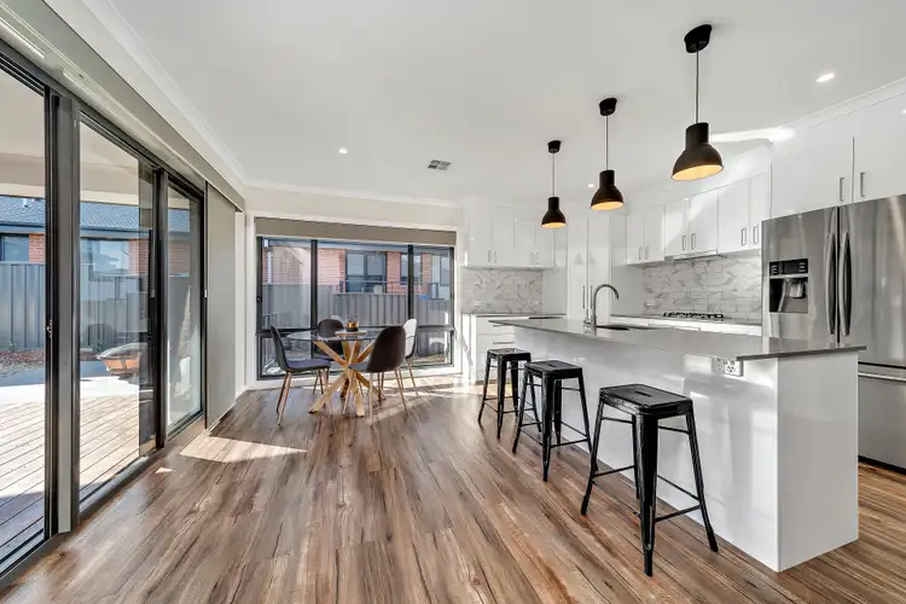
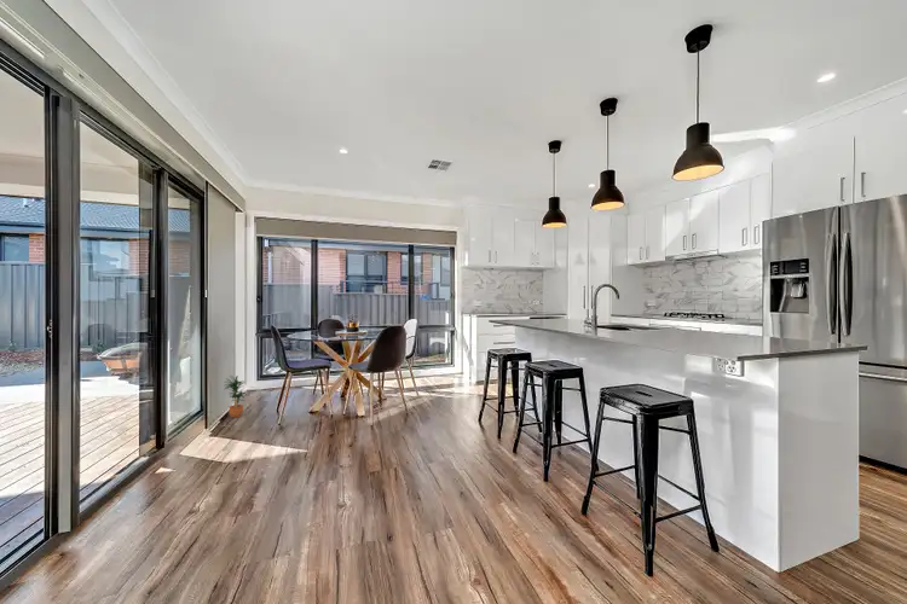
+ potted plant [223,374,248,419]
